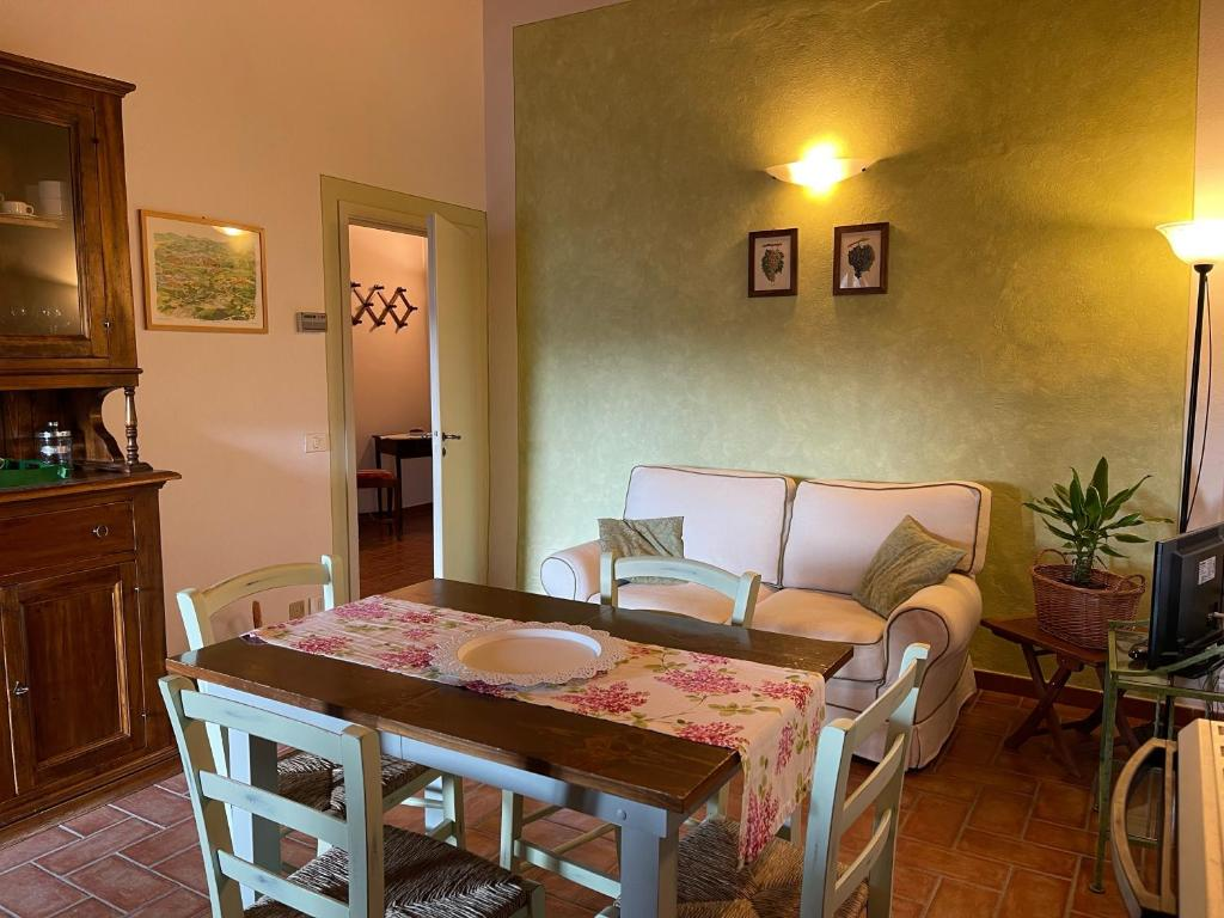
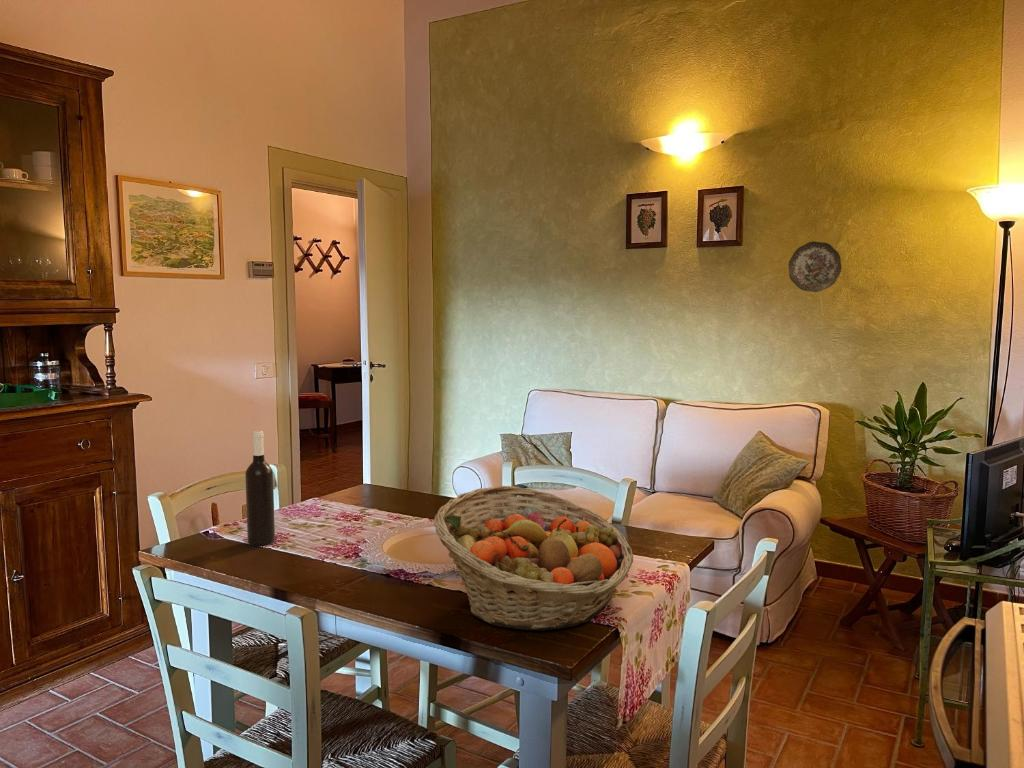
+ wine bottle [244,430,276,547]
+ decorative plate [787,240,842,293]
+ fruit basket [433,485,634,631]
